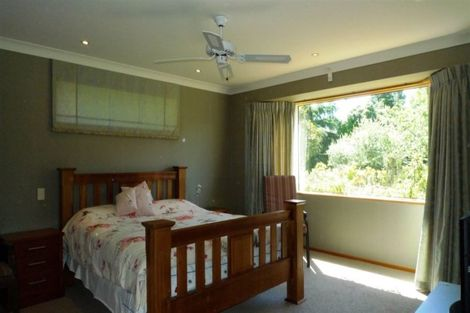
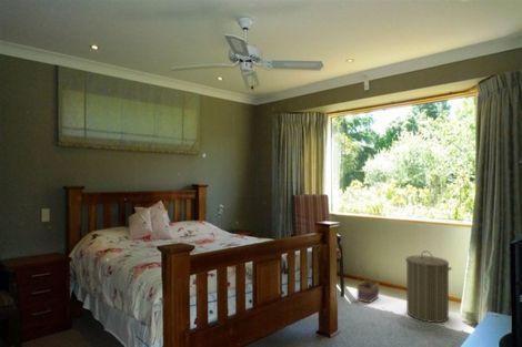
+ basket [355,268,380,304]
+ laundry hamper [404,249,453,324]
